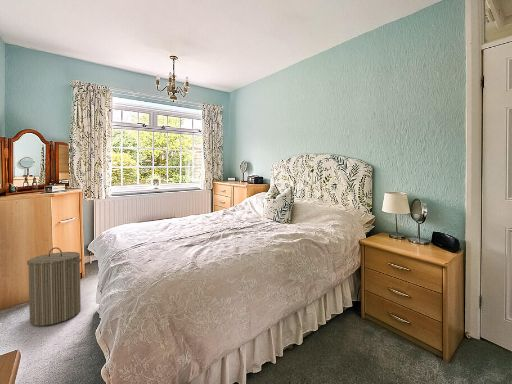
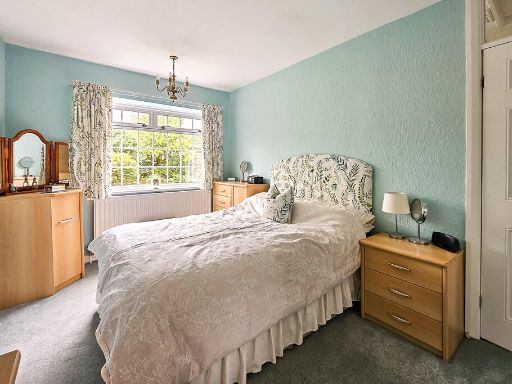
- laundry hamper [26,246,83,327]
